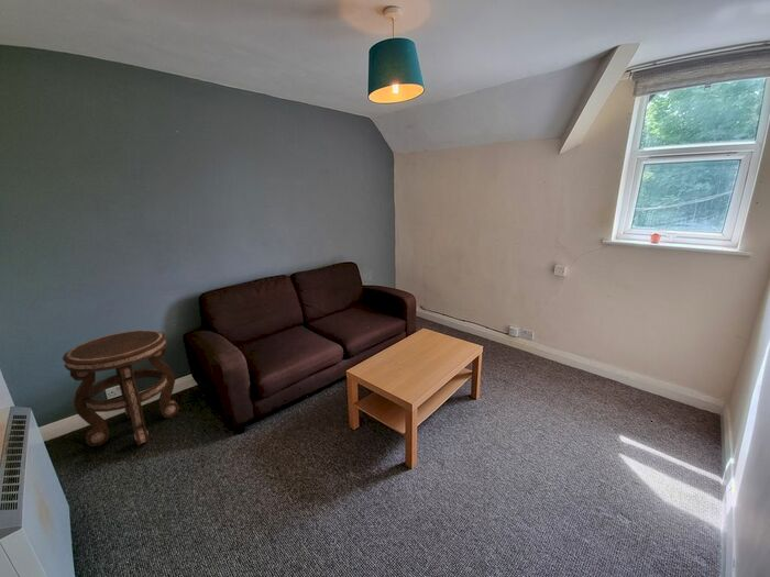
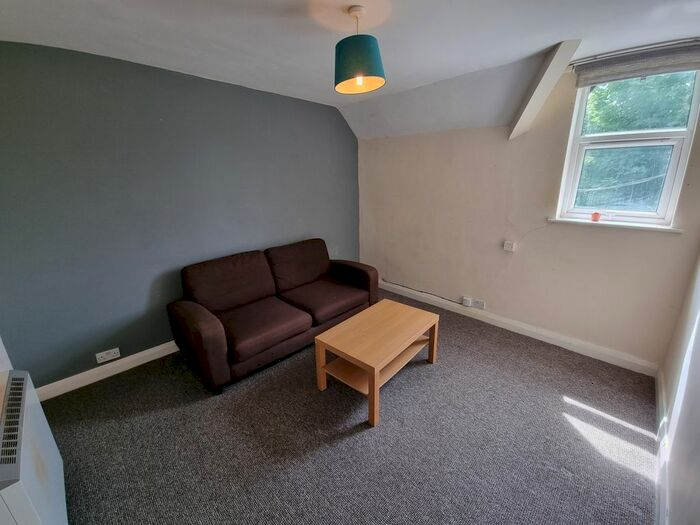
- side table [62,329,180,447]
